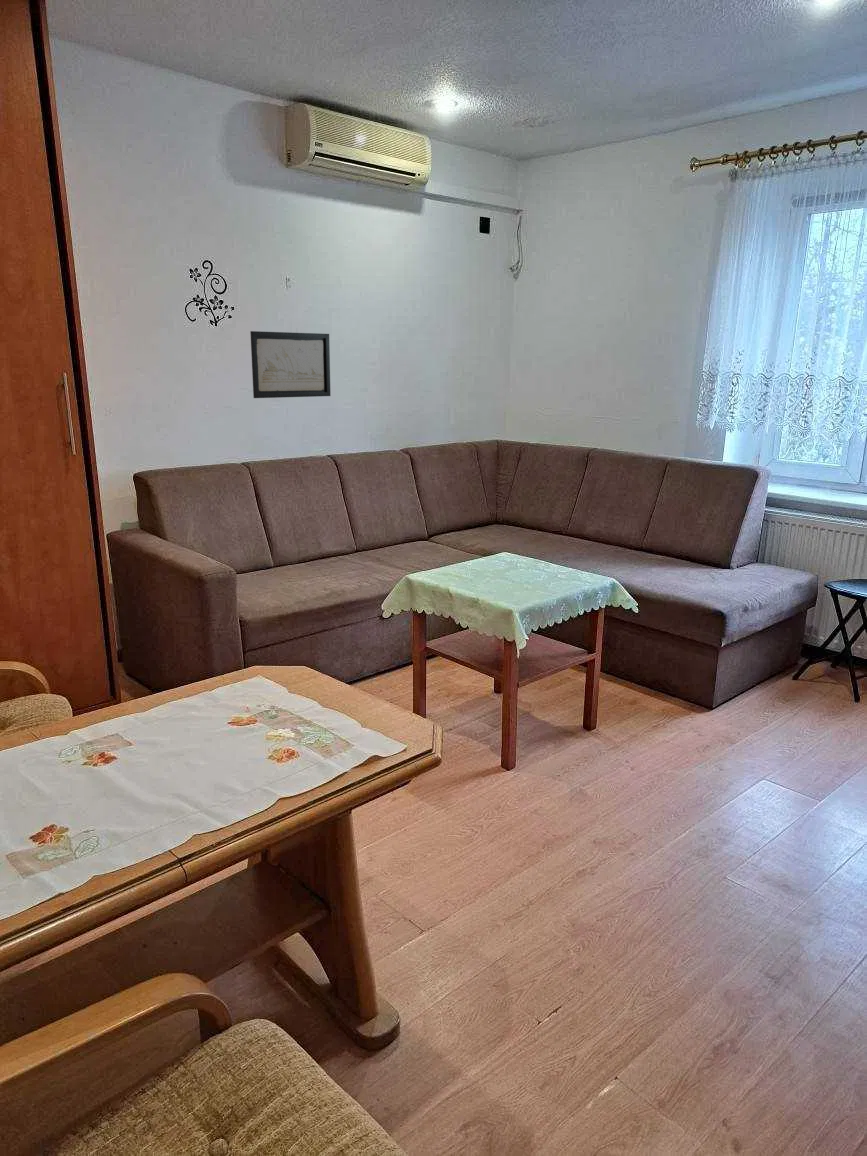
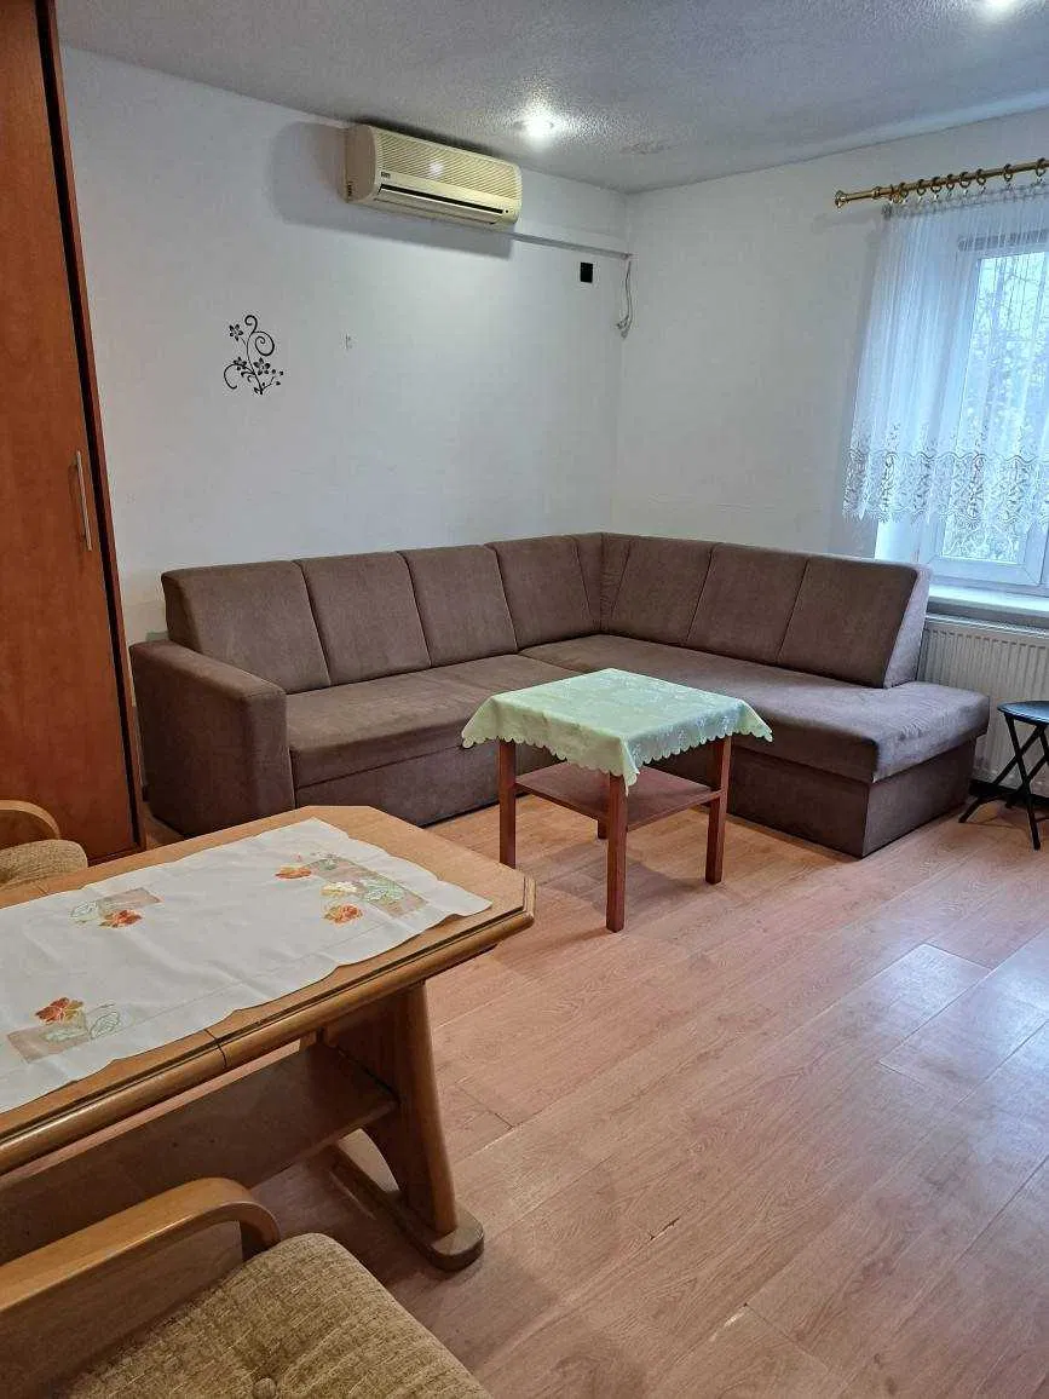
- wall art [249,330,332,399]
